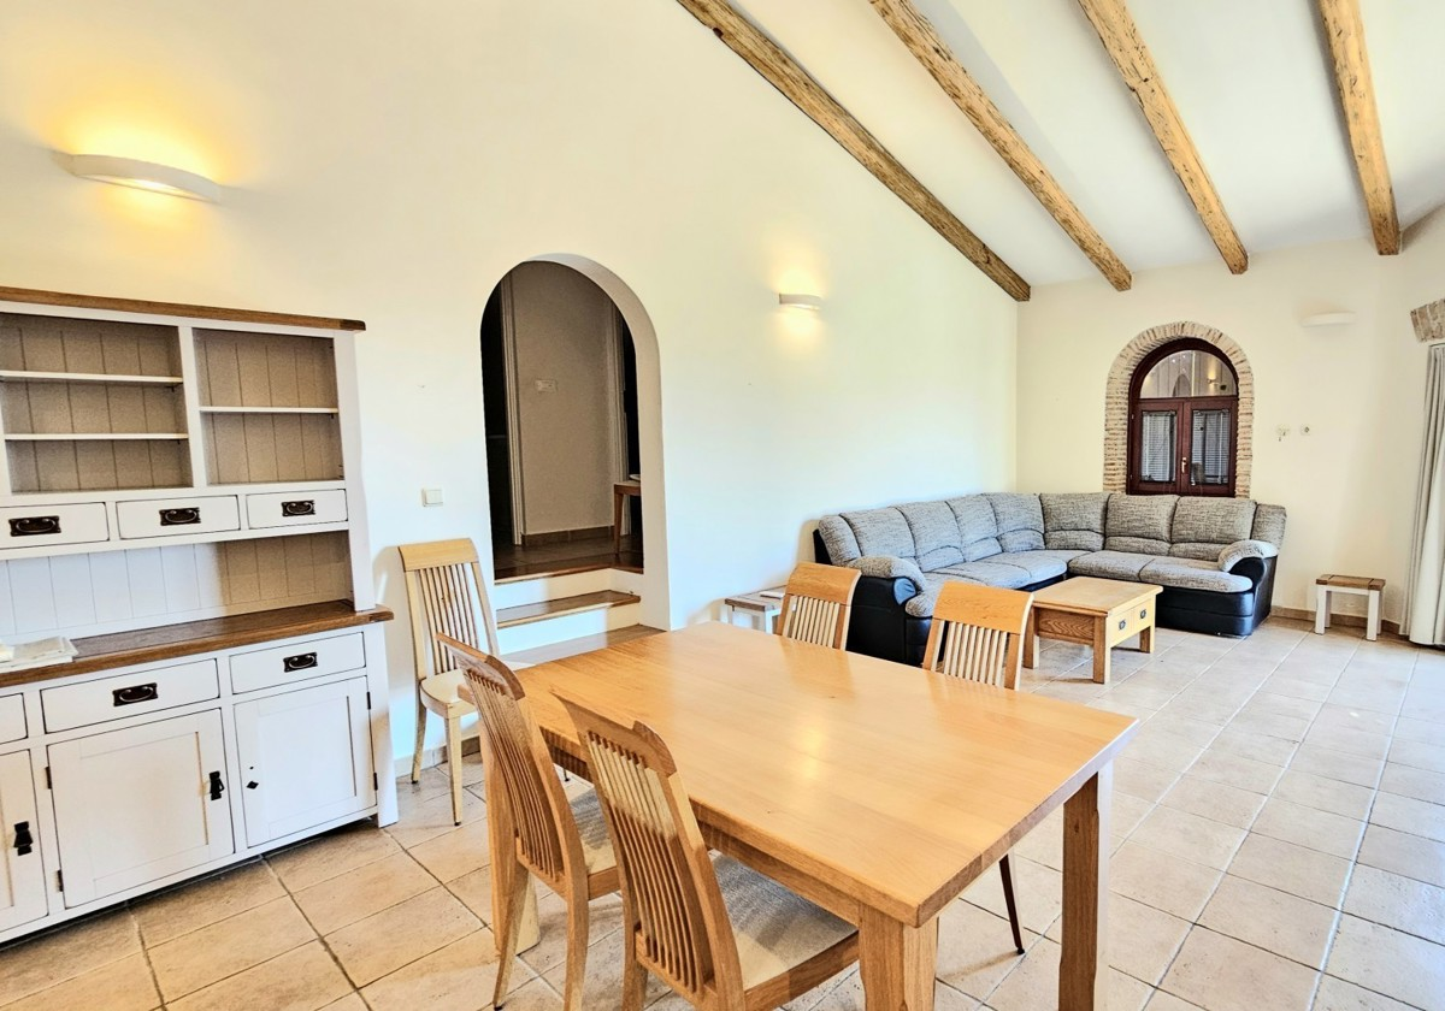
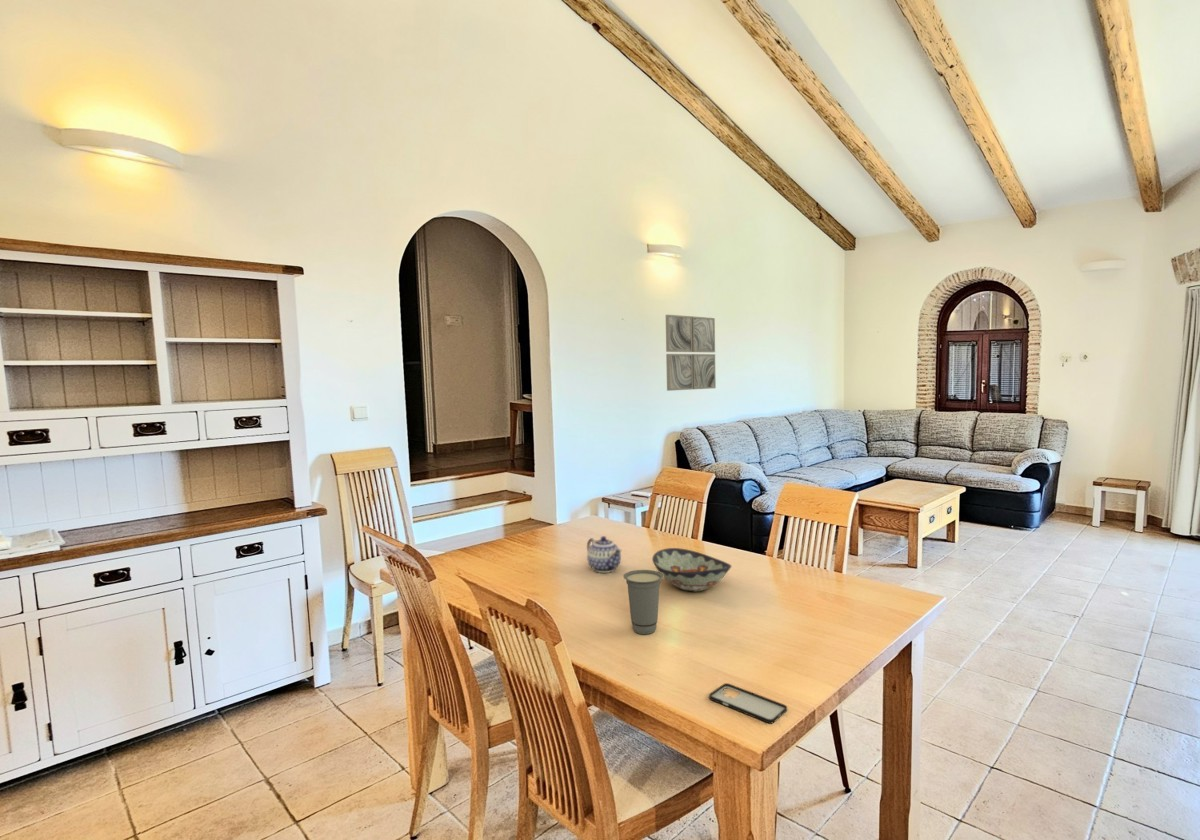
+ smartphone [708,682,788,725]
+ cup [623,569,664,635]
+ wall art [665,314,717,392]
+ decorative bowl [651,547,732,592]
+ teapot [586,535,623,574]
